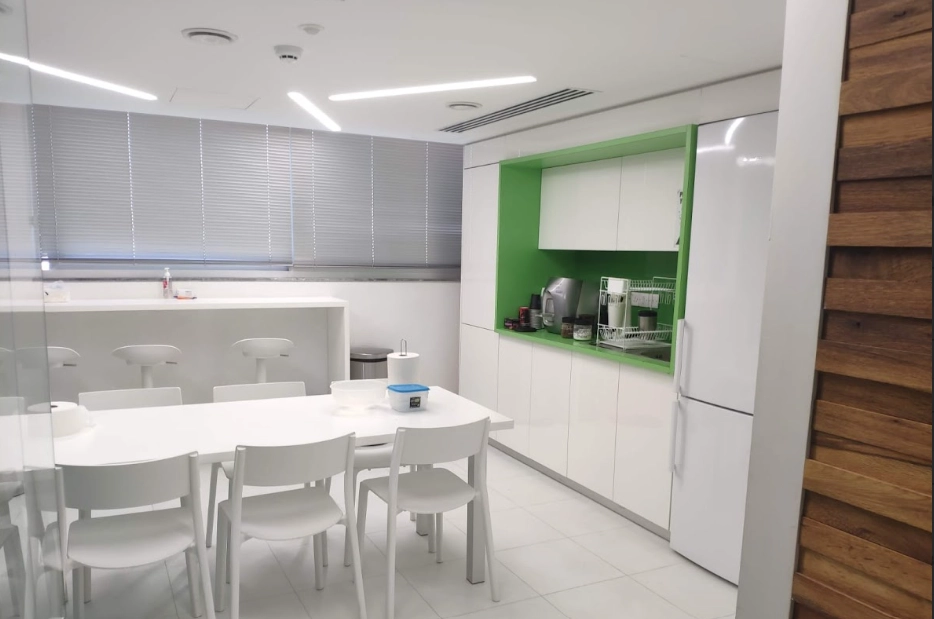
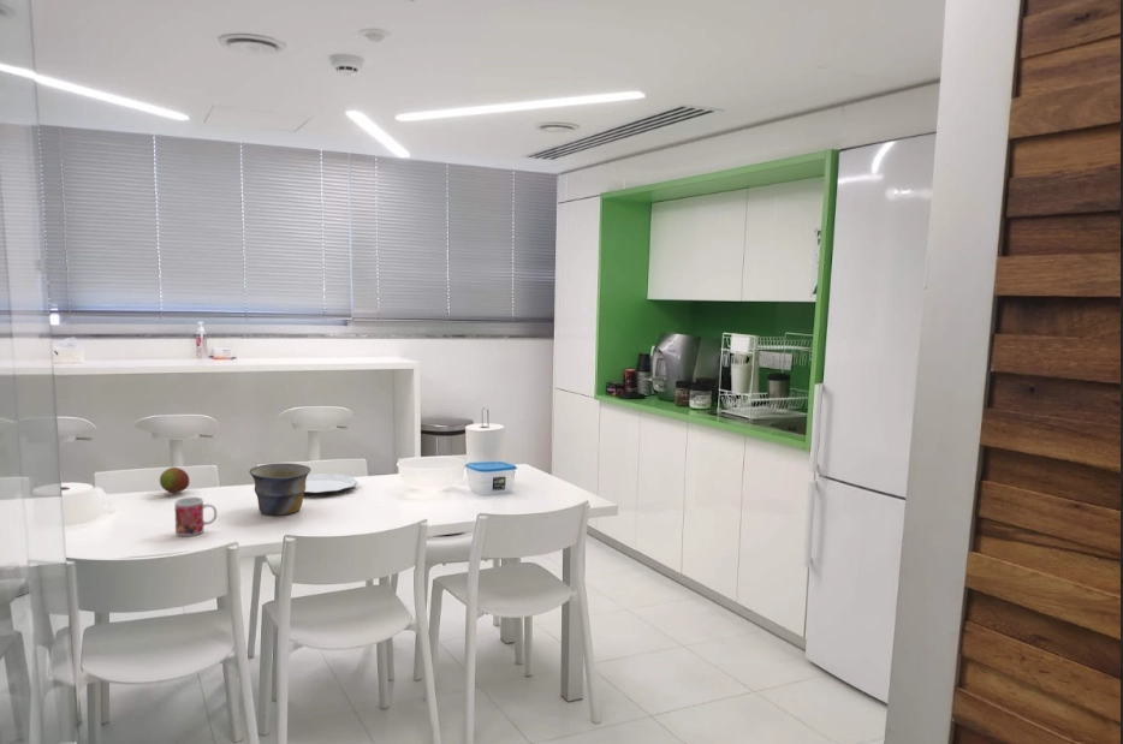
+ bowl [248,462,313,517]
+ fruit [159,466,190,494]
+ mug [174,496,218,537]
+ plate [303,474,360,496]
